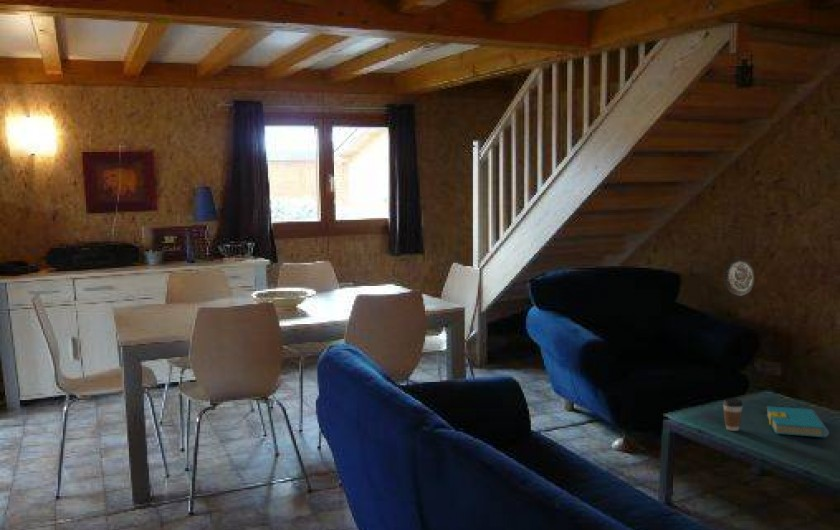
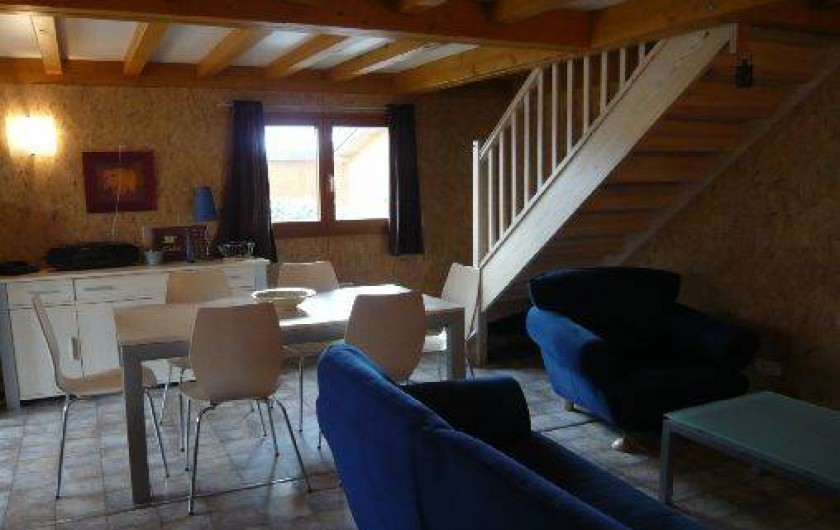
- coffee cup [722,397,744,432]
- decorative plate [722,256,756,297]
- book [766,405,830,438]
